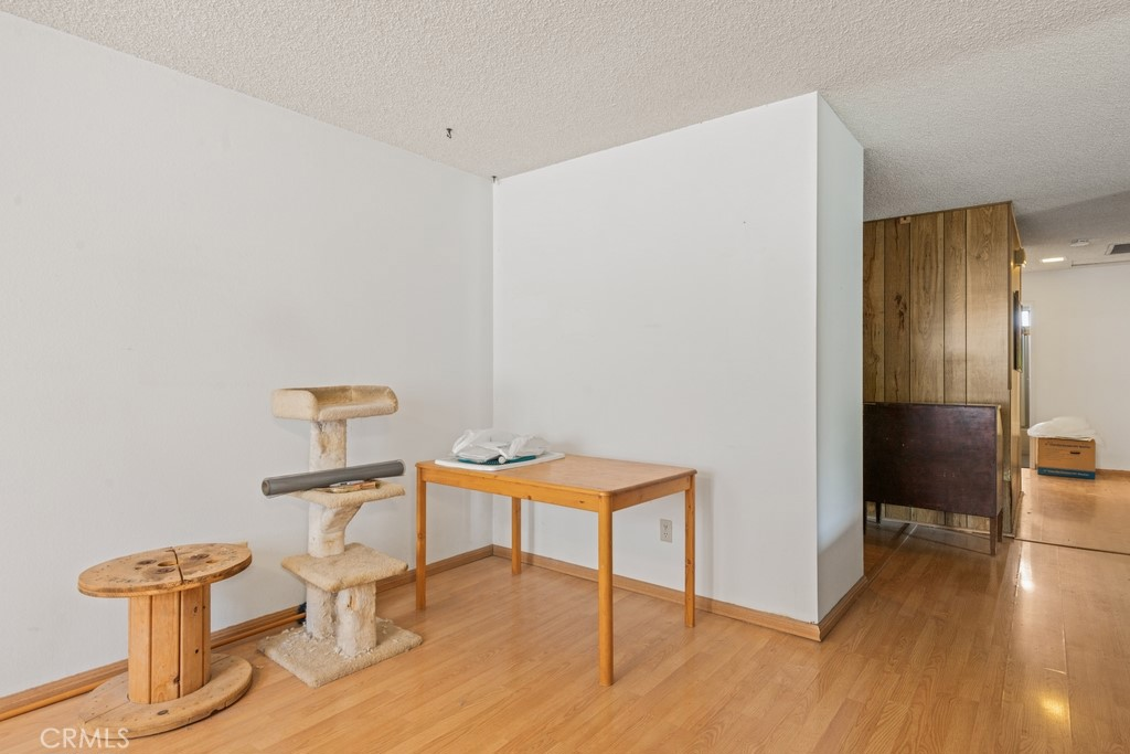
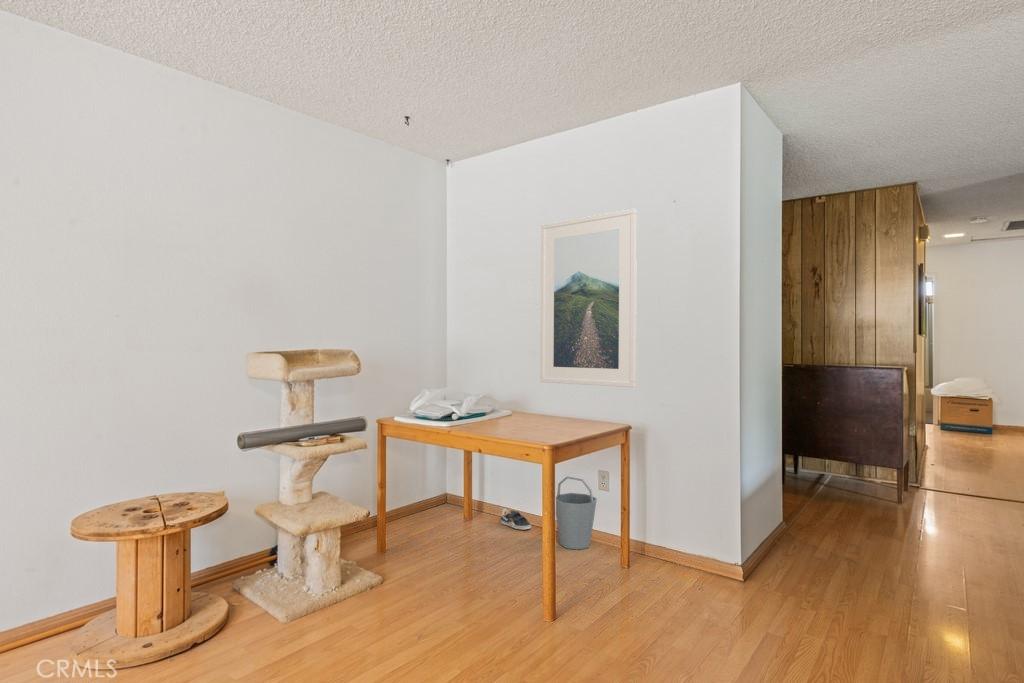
+ sneaker [500,508,532,530]
+ bucket [555,475,598,551]
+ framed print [539,208,638,388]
